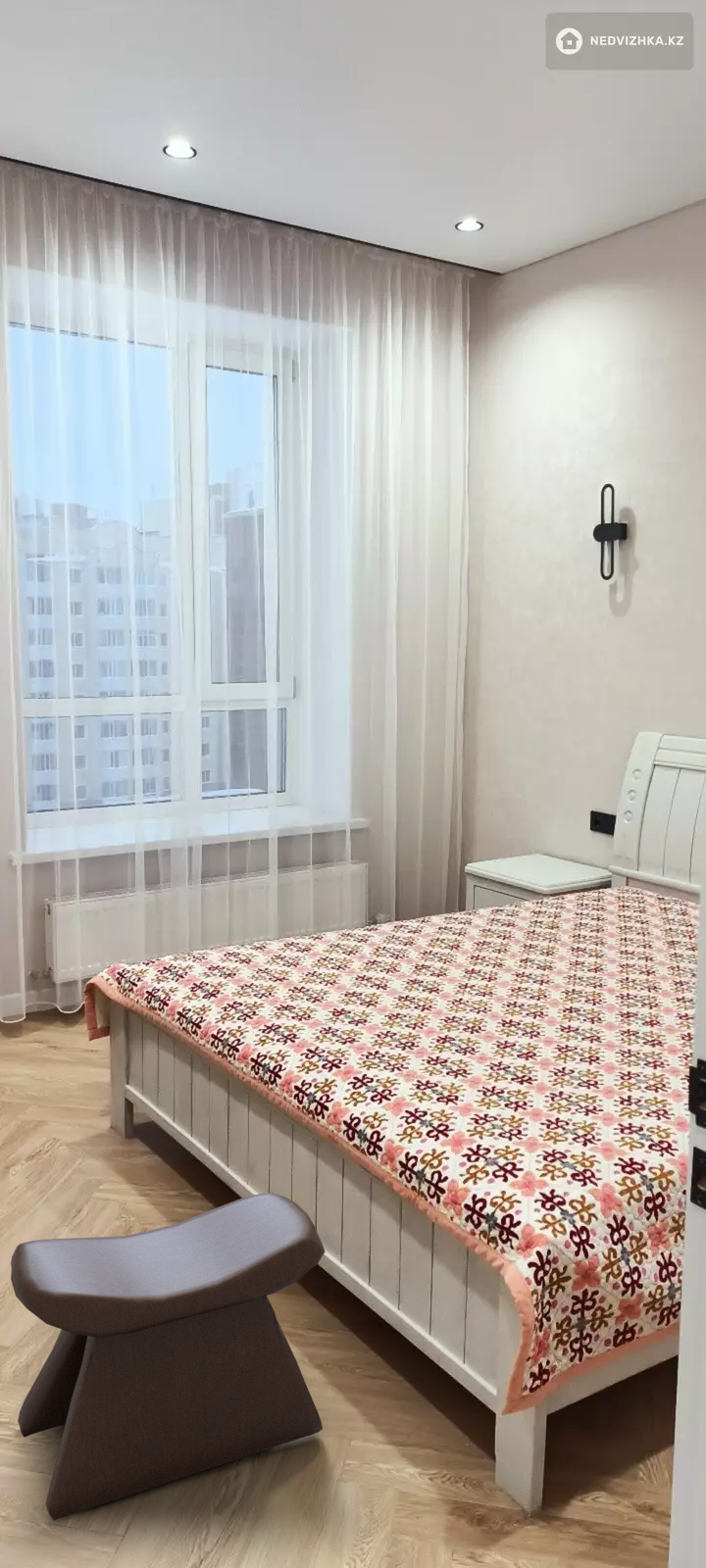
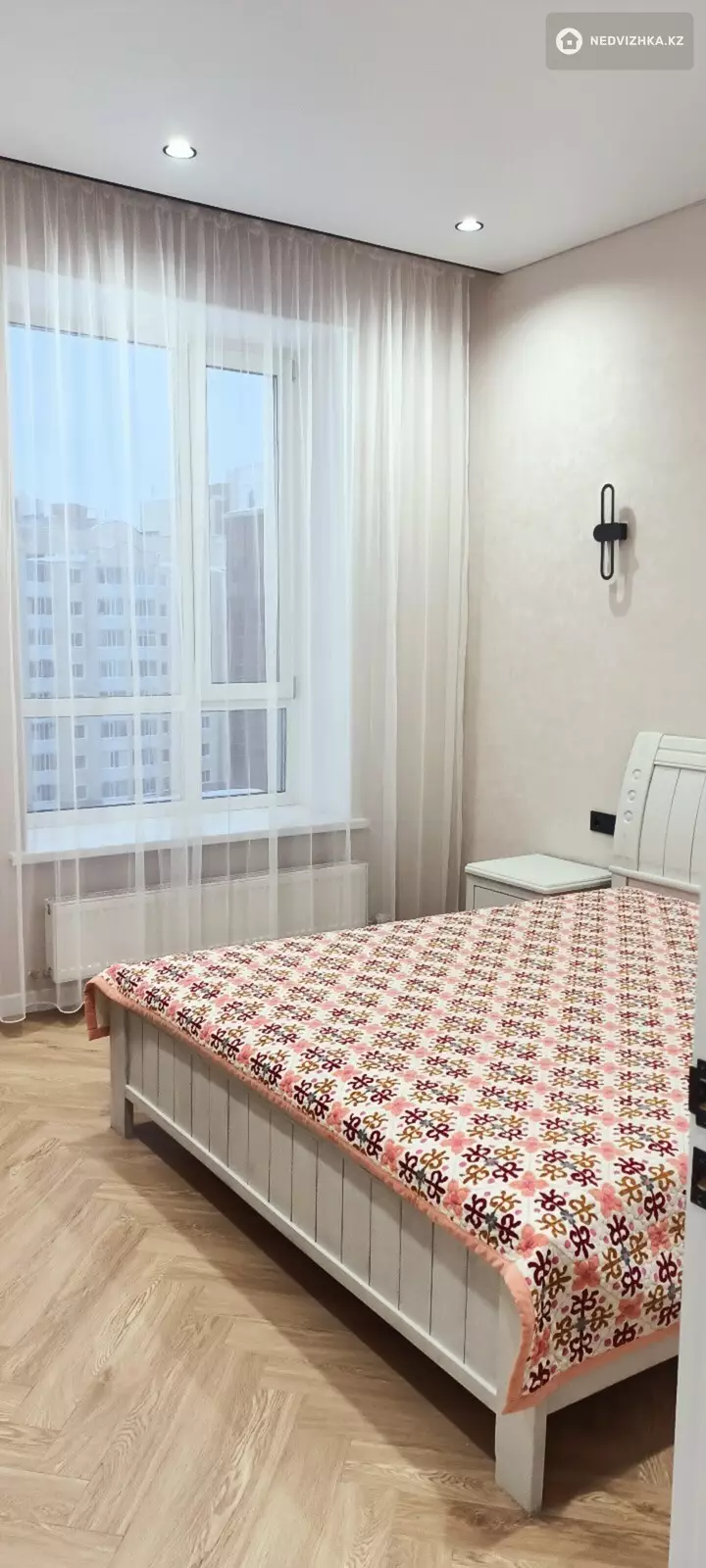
- stool [10,1192,327,1522]
